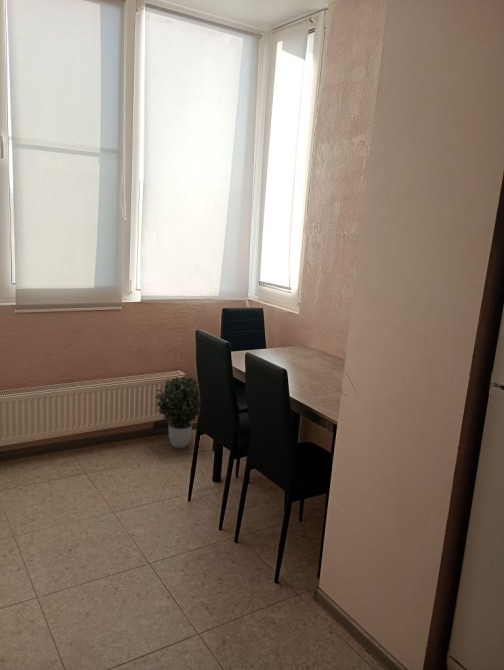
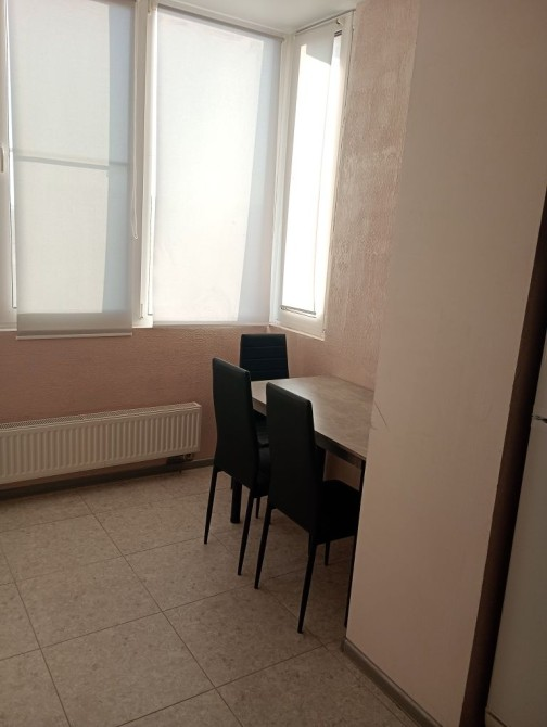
- potted plant [155,375,201,449]
